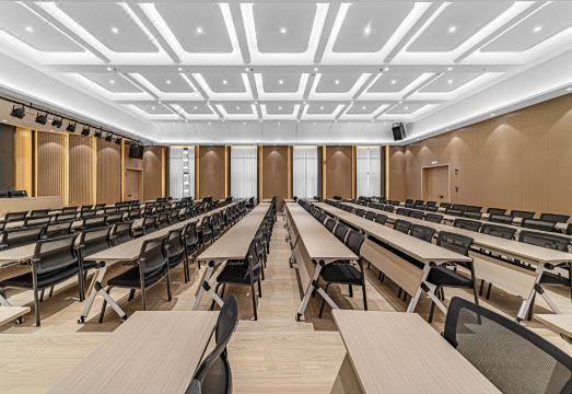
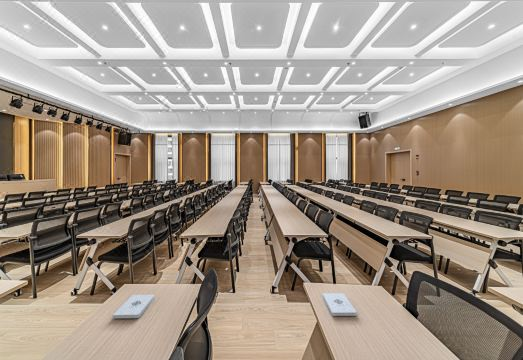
+ notepad [111,294,155,319]
+ notepad [321,292,357,317]
